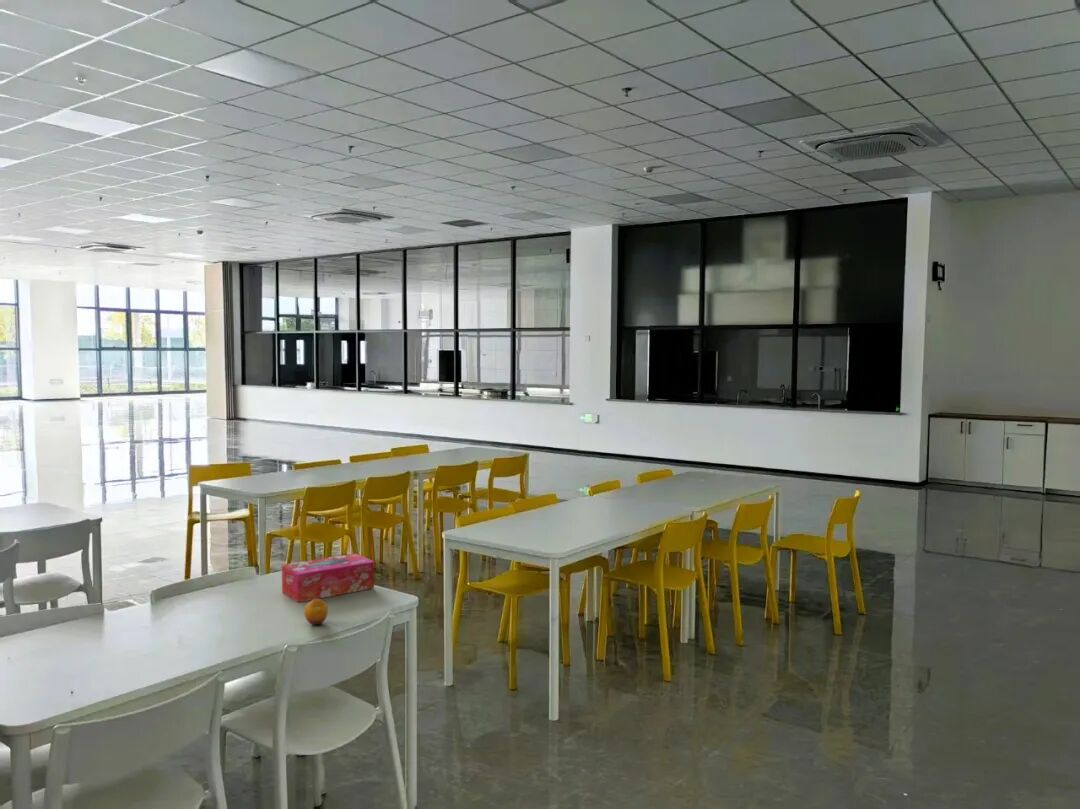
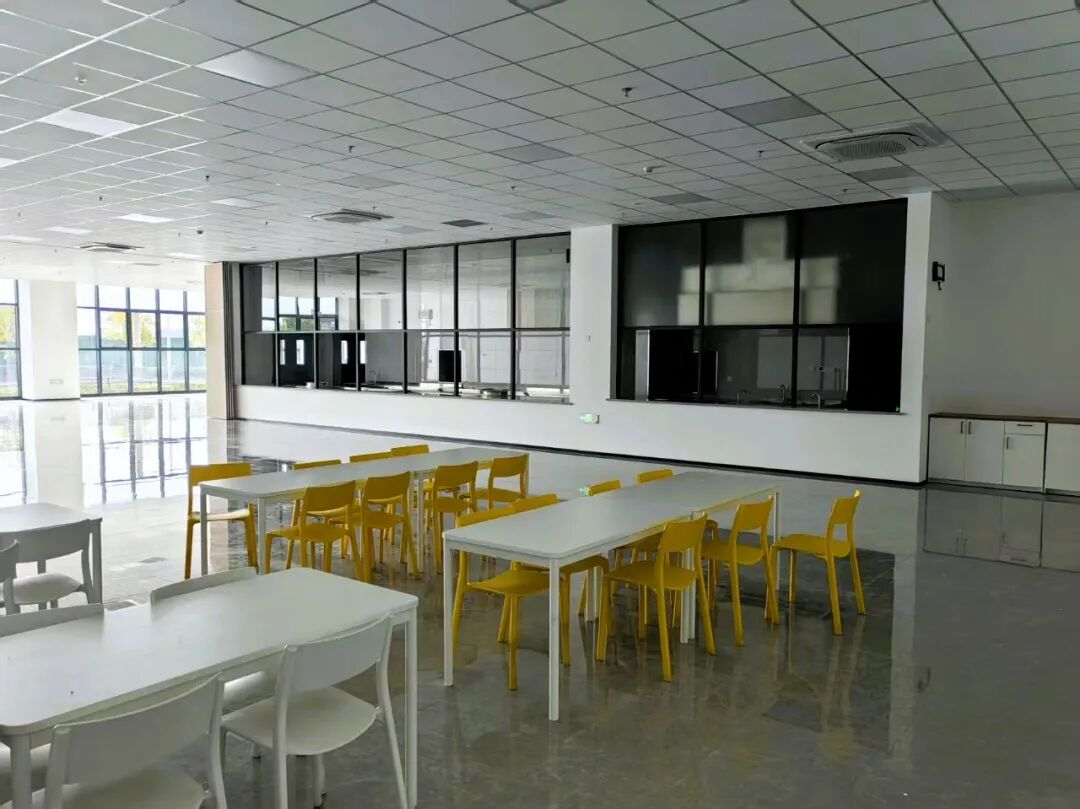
- fruit [303,598,329,626]
- tissue box [281,552,375,603]
